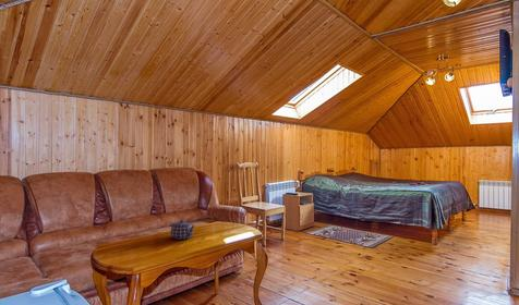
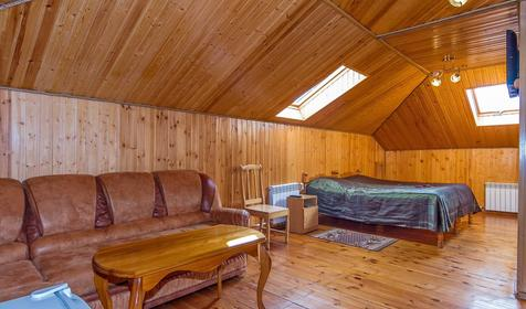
- teapot [169,219,195,241]
